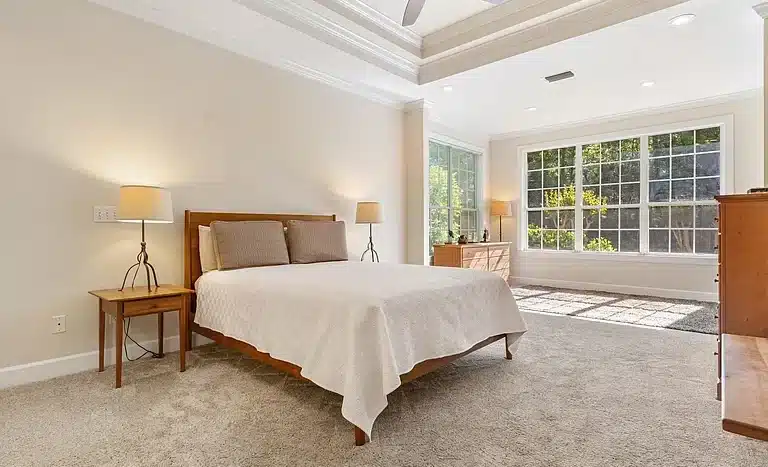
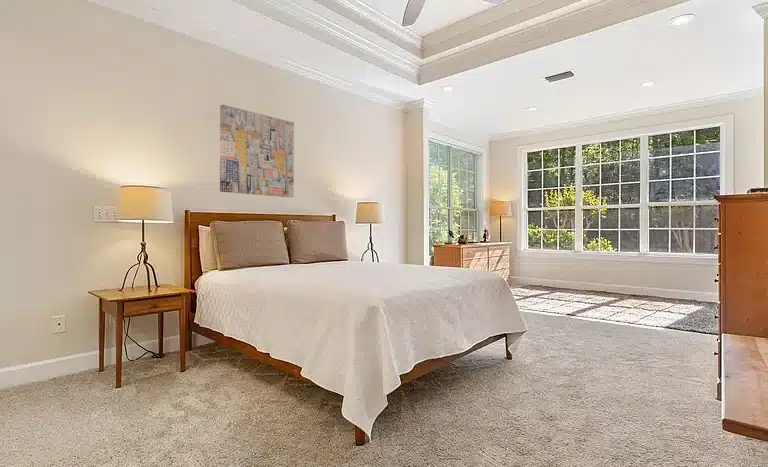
+ wall art [219,104,295,199]
